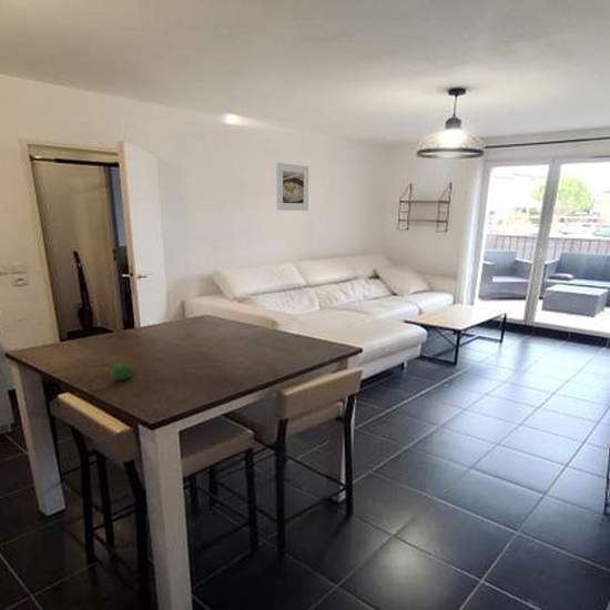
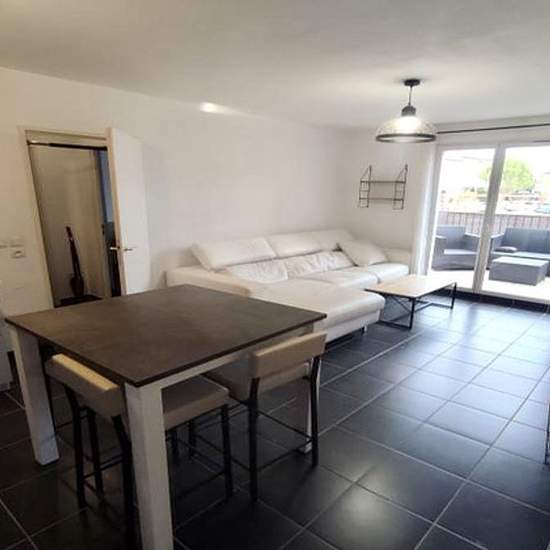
- fruit [110,362,134,382]
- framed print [275,162,309,212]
